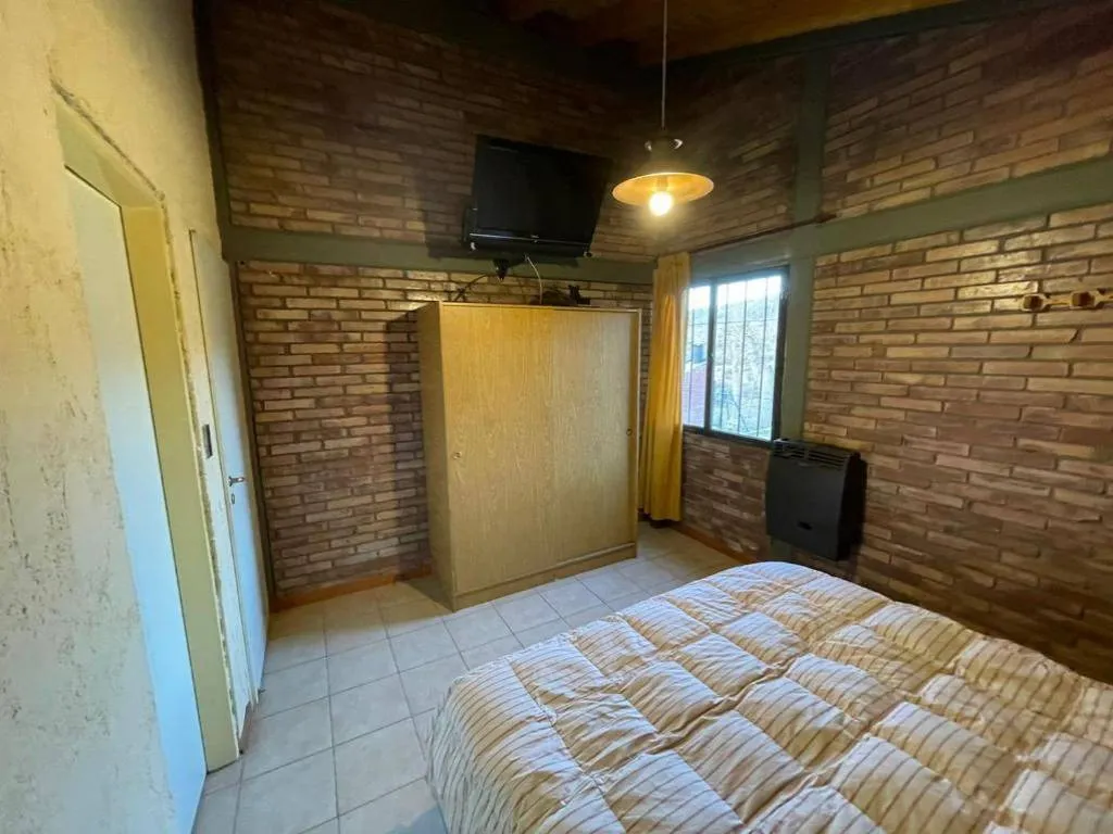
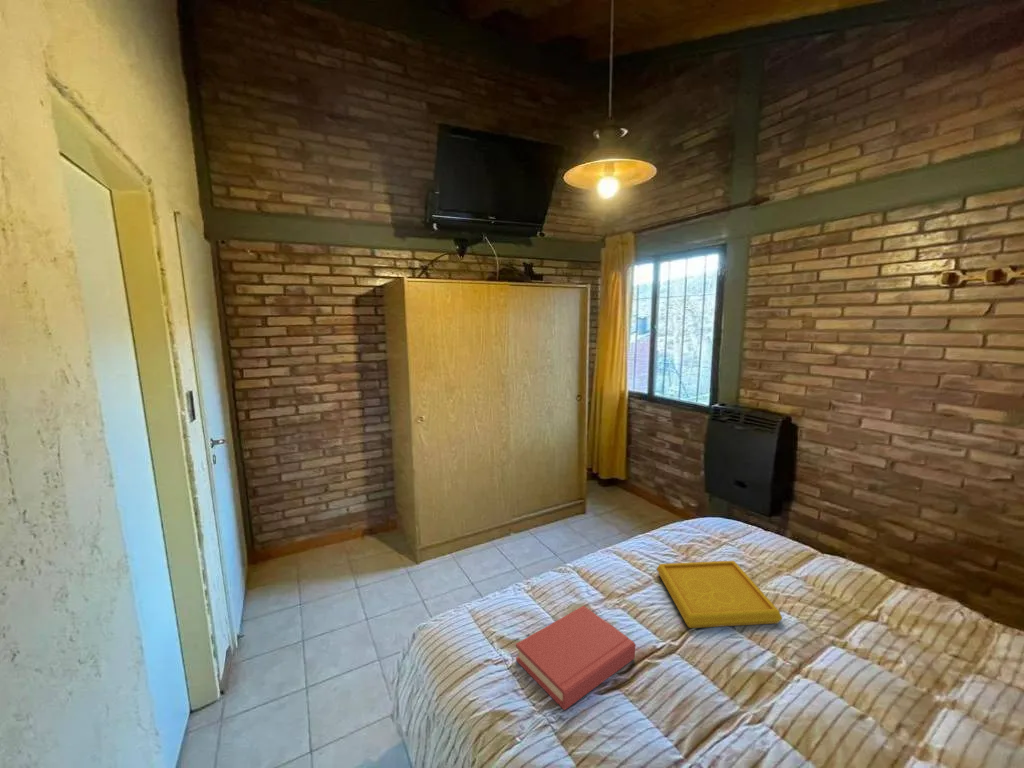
+ hardback book [515,605,636,711]
+ serving tray [656,560,783,629]
